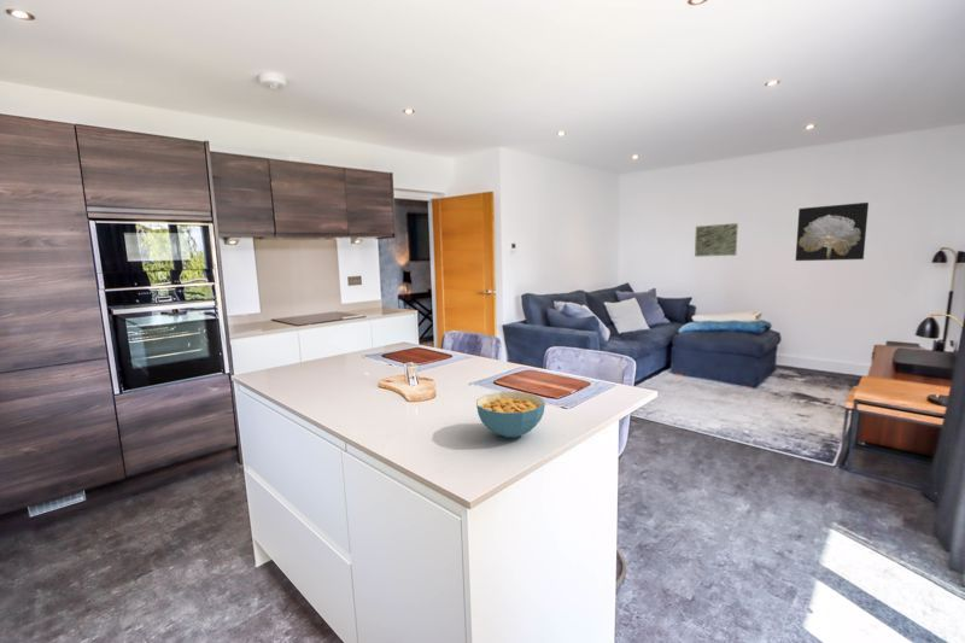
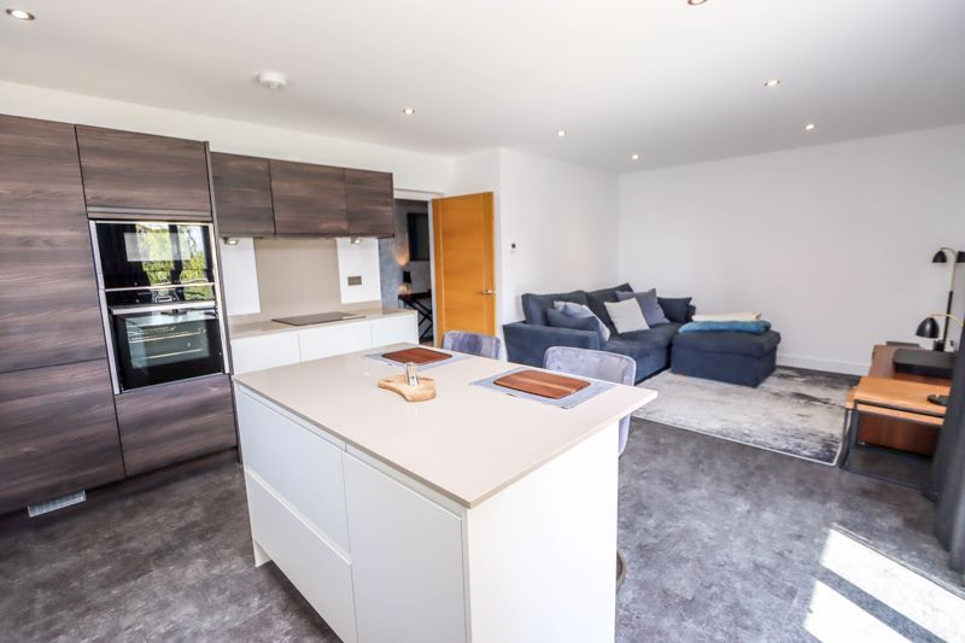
- wall art [795,201,870,262]
- wall art [694,222,739,258]
- cereal bowl [475,391,546,439]
